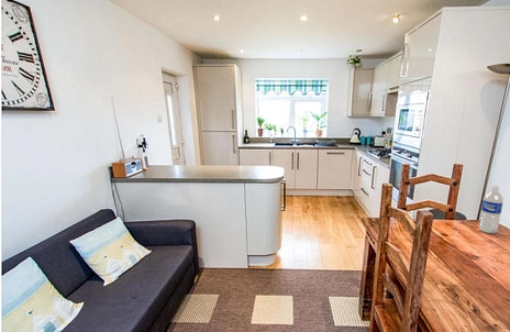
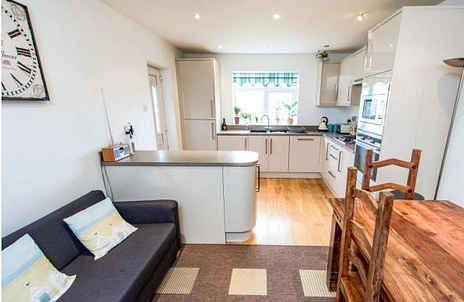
- water bottle [478,185,505,234]
